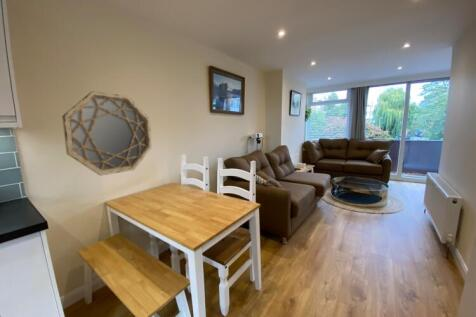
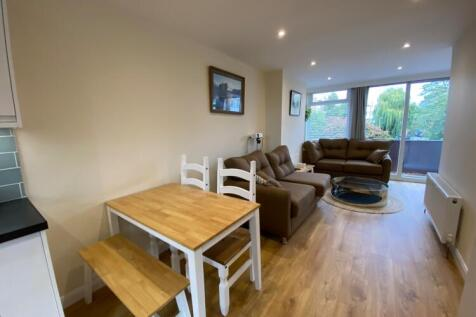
- home mirror [61,90,153,176]
